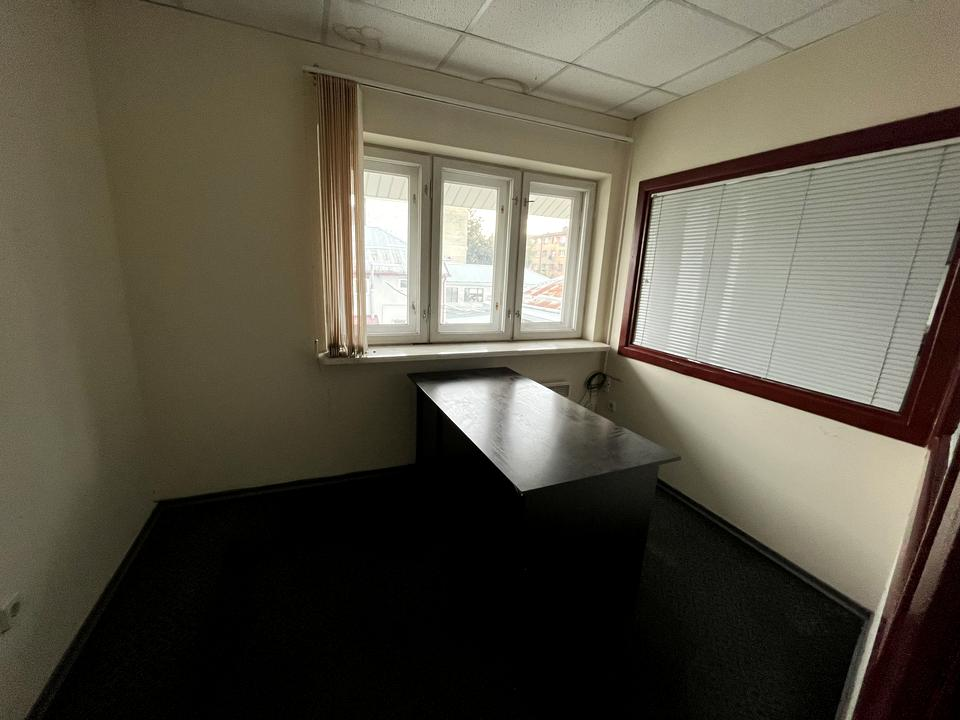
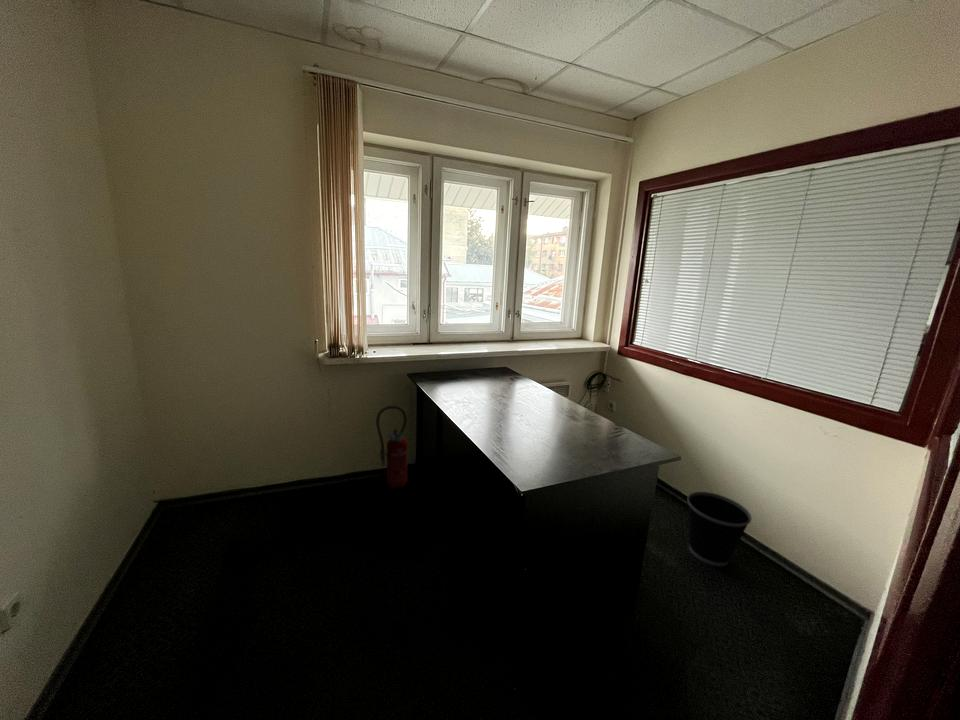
+ fire extinguisher [375,405,409,490]
+ wastebasket [686,491,753,567]
